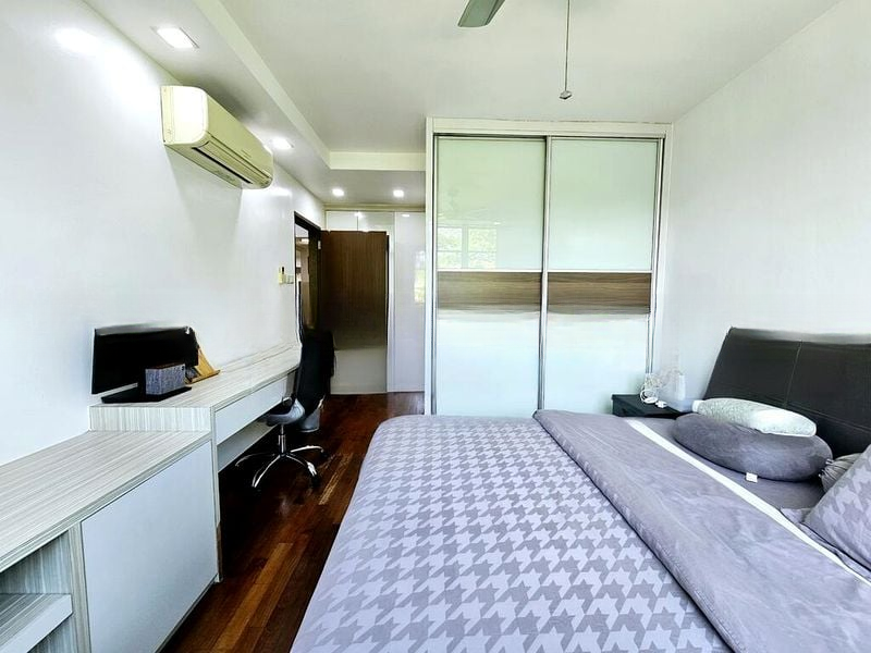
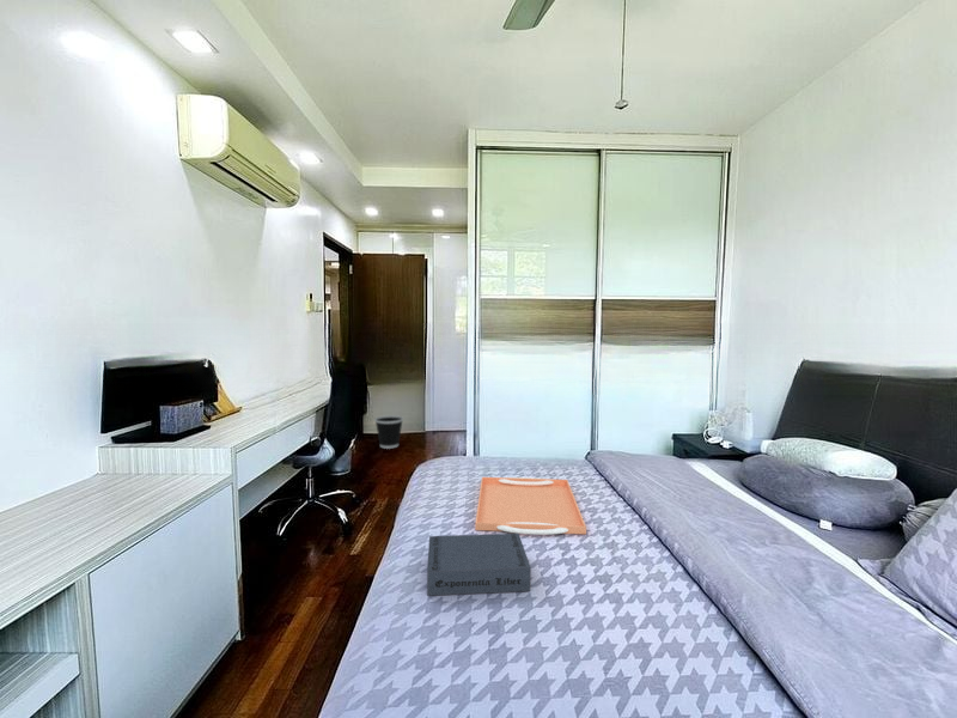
+ book [426,533,532,597]
+ serving tray [474,476,587,536]
+ wastebasket [373,414,404,450]
